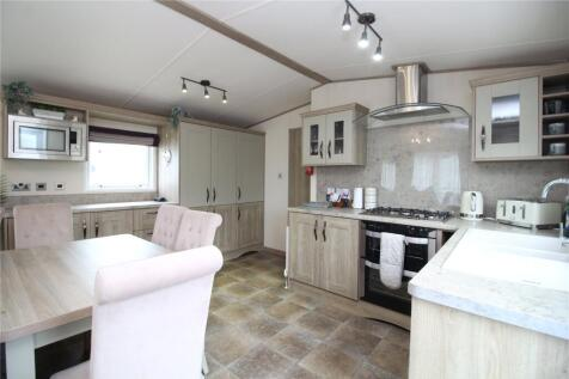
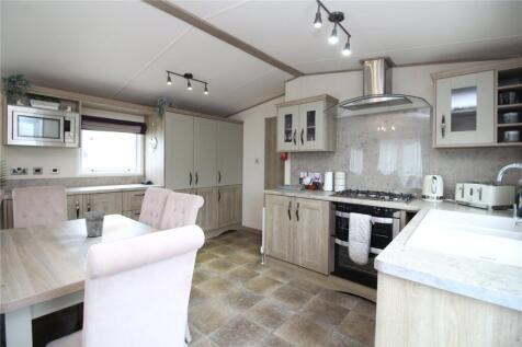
+ cup [83,210,106,238]
